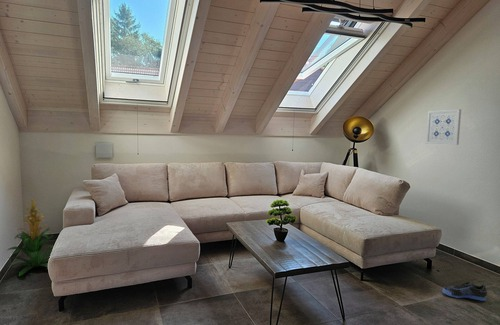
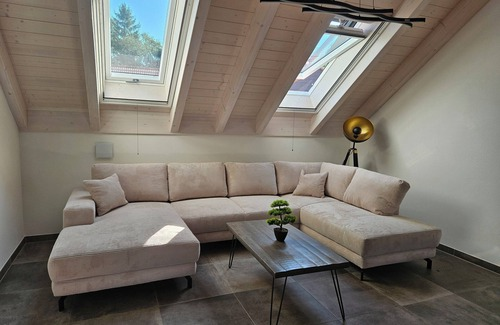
- wall art [425,108,462,146]
- indoor plant [6,198,55,277]
- sneaker [442,281,488,302]
